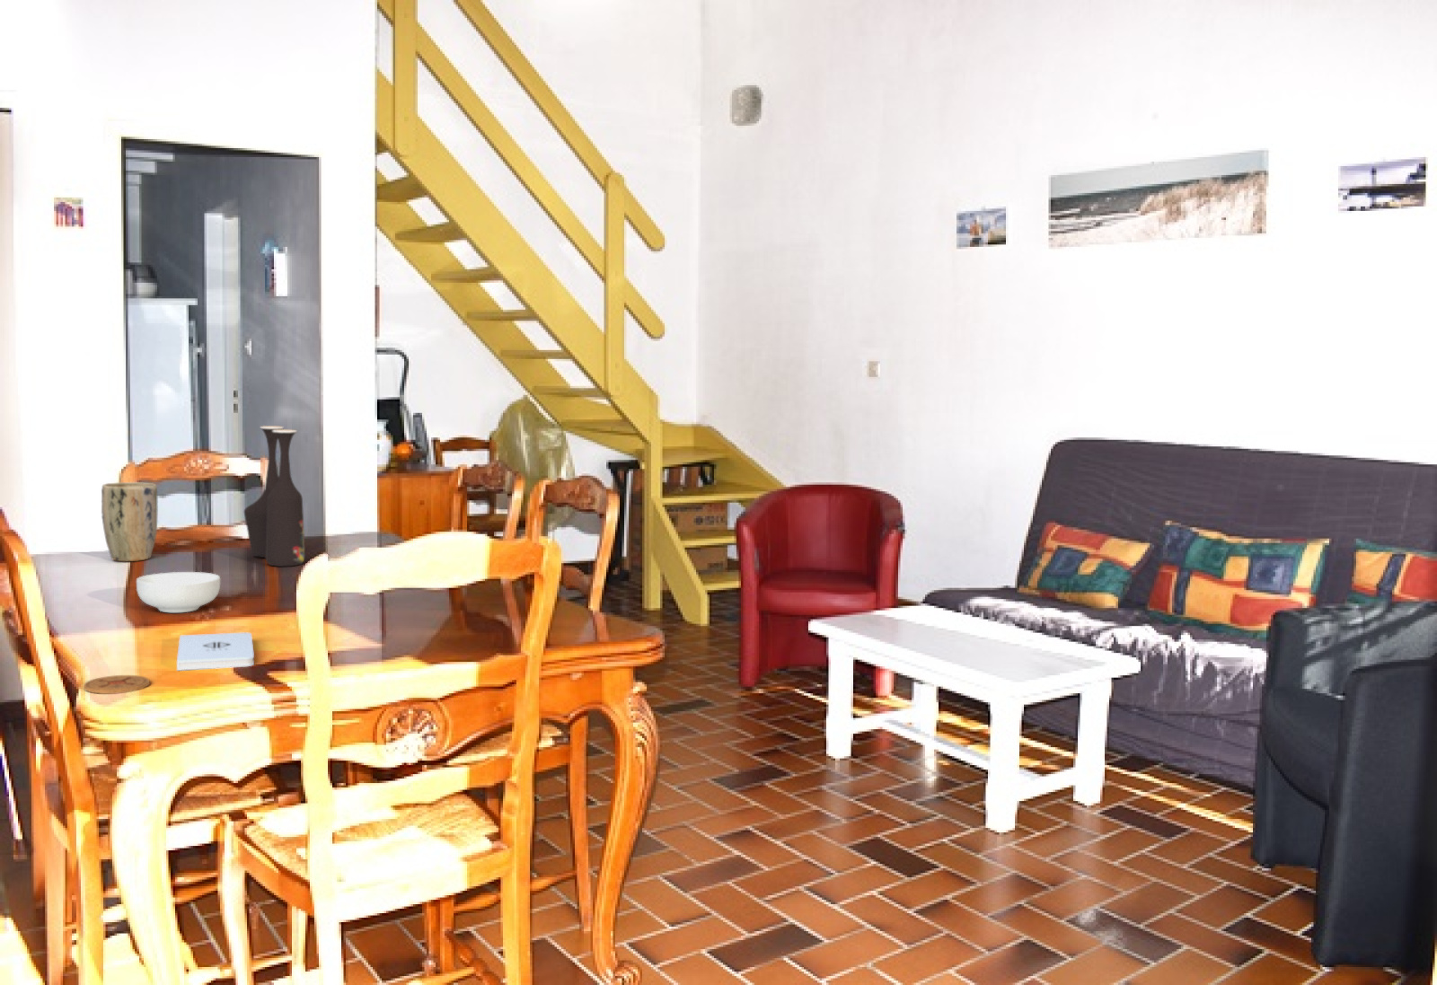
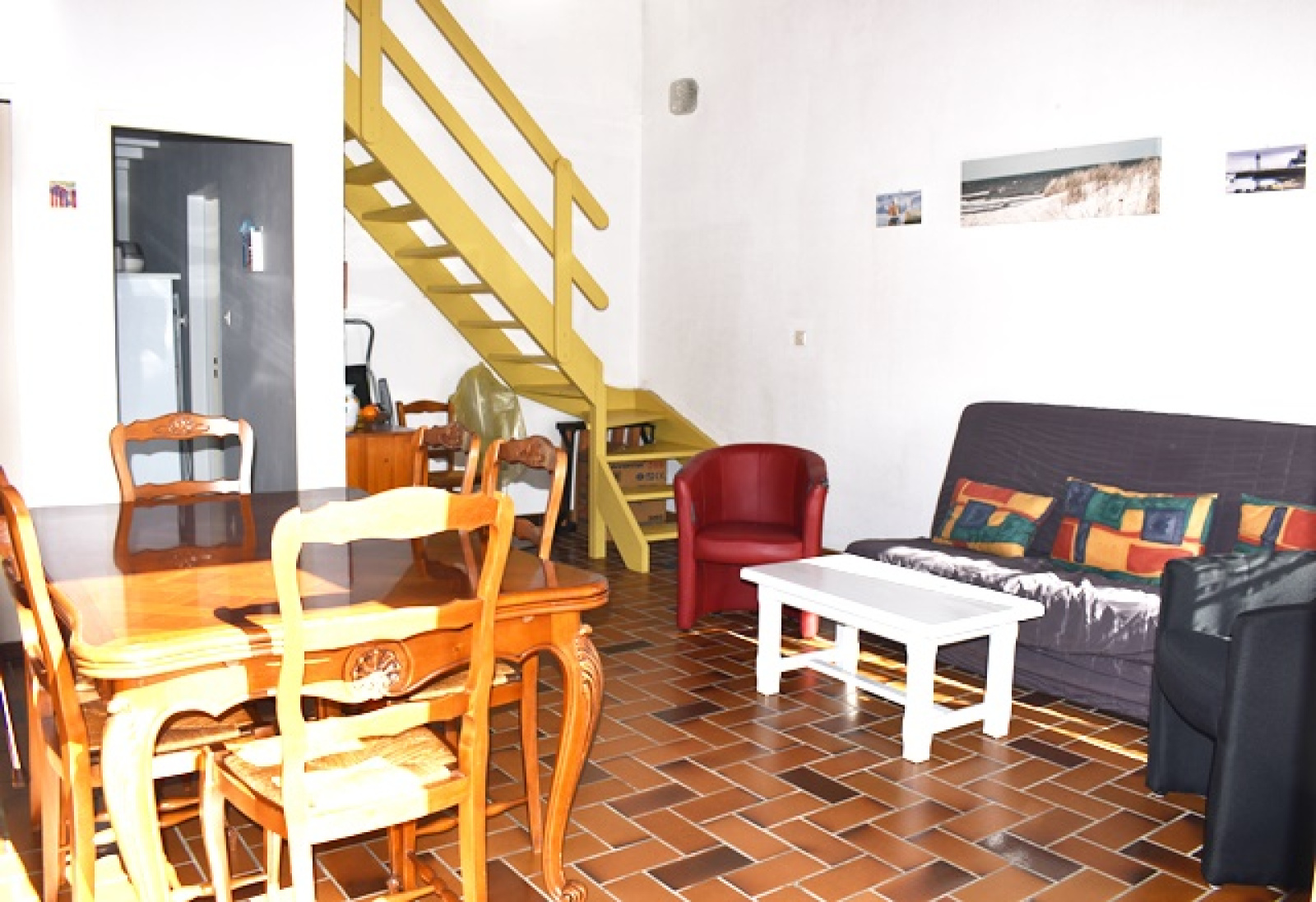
- vase [242,425,306,568]
- plant pot [100,482,159,562]
- notepad [176,632,256,672]
- coaster [83,675,151,695]
- cereal bowl [135,571,221,614]
